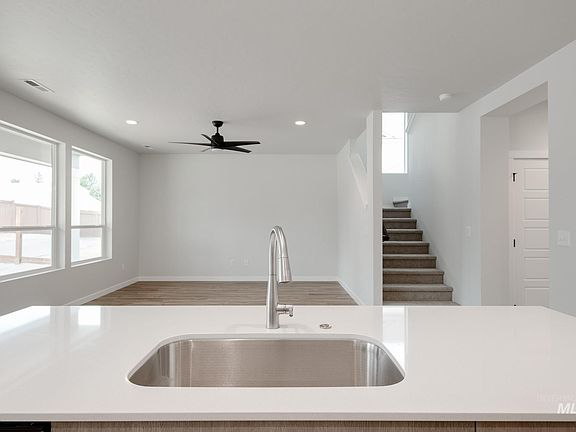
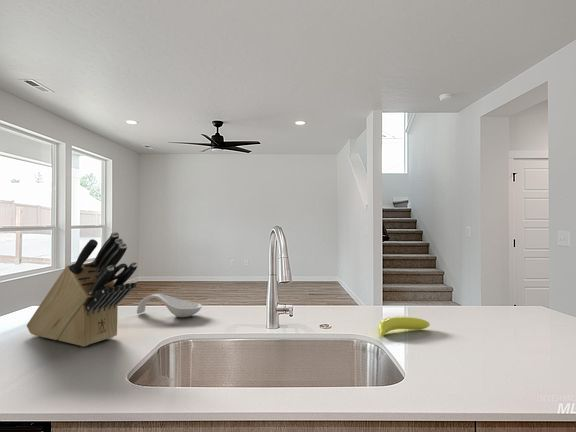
+ banana [377,315,431,337]
+ knife block [26,231,138,348]
+ spoon rest [136,293,203,318]
